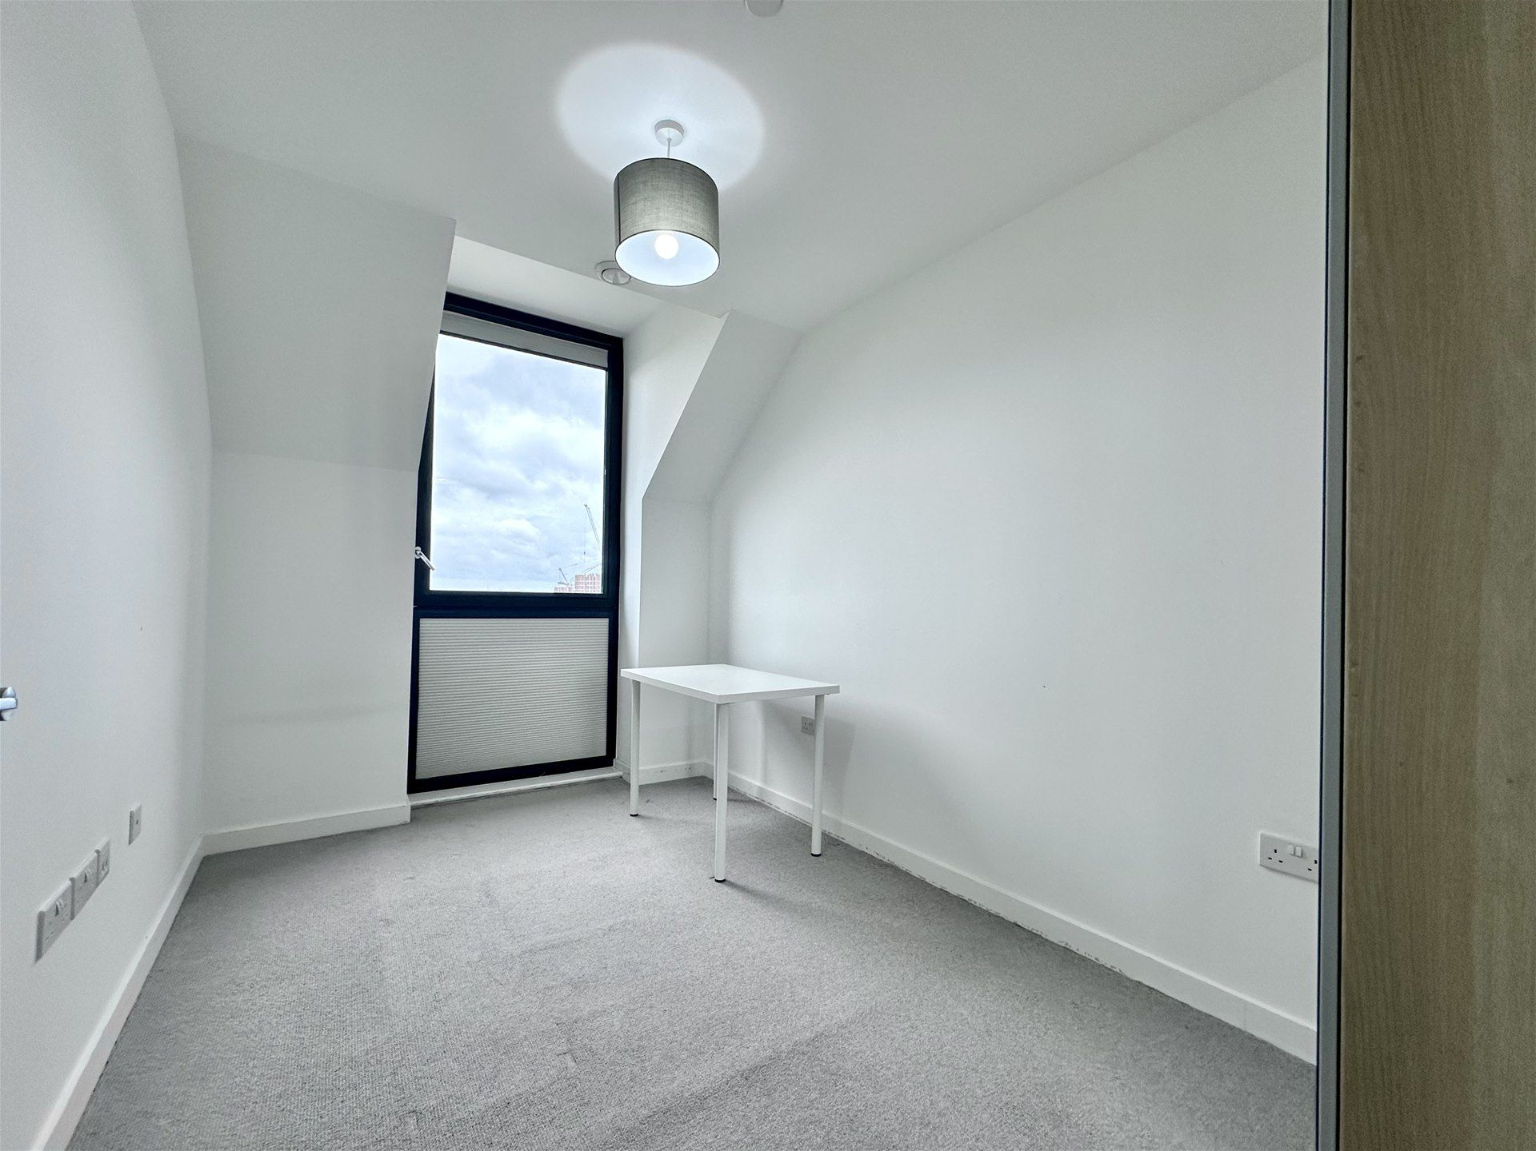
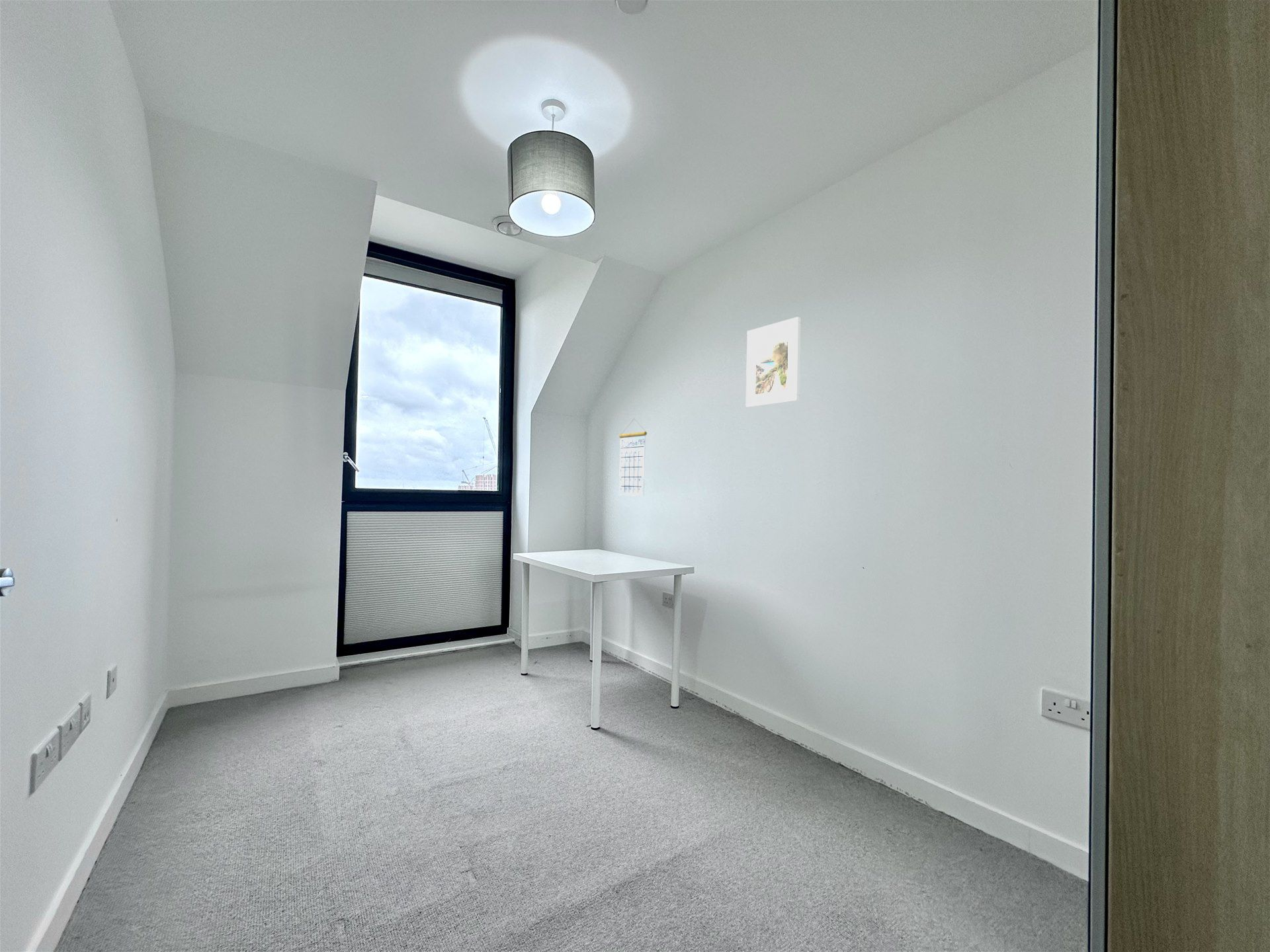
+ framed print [745,317,802,408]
+ calendar [618,418,648,496]
